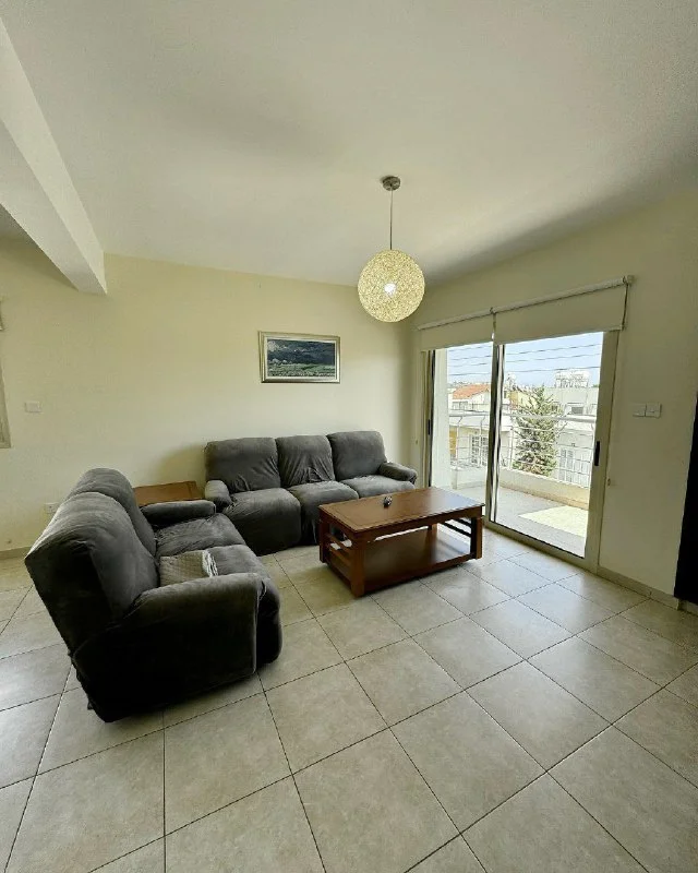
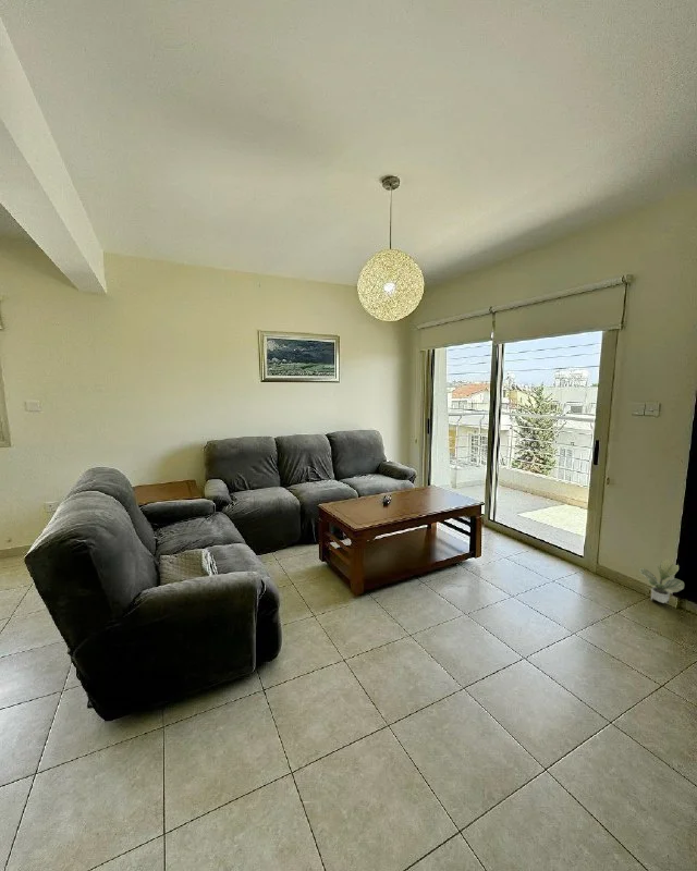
+ potted plant [638,557,685,605]
